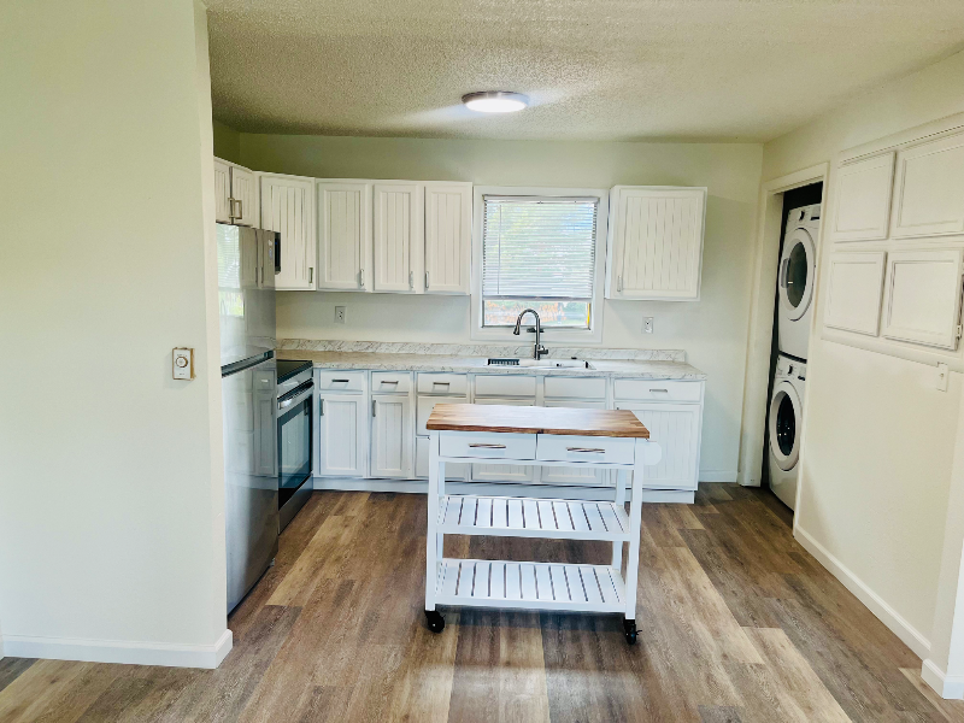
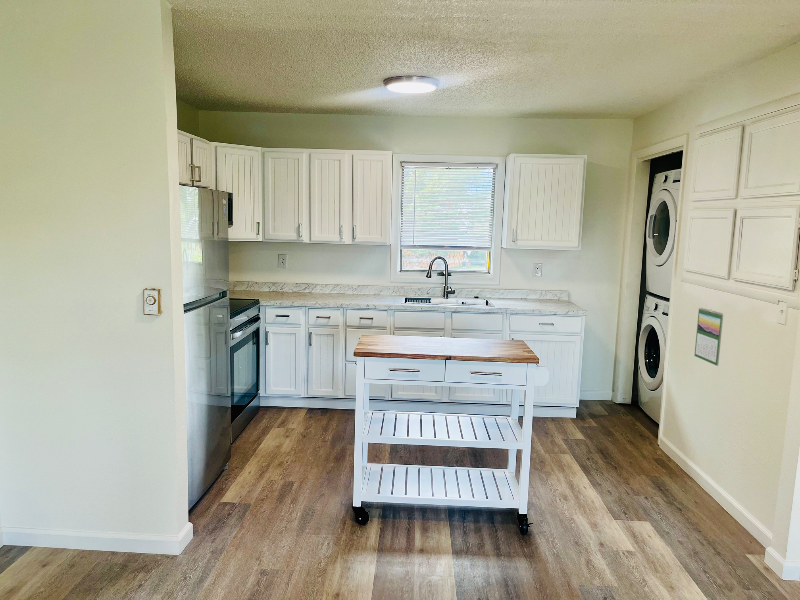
+ calendar [693,307,724,367]
